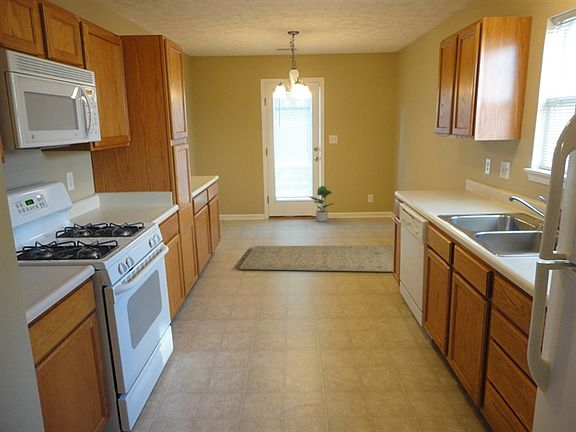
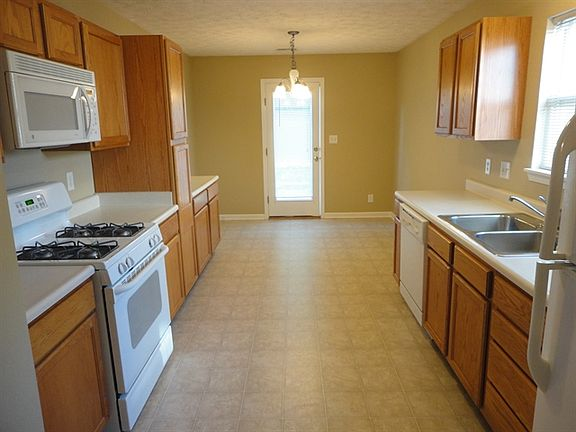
- rug [233,245,394,273]
- potted plant [307,185,334,223]
